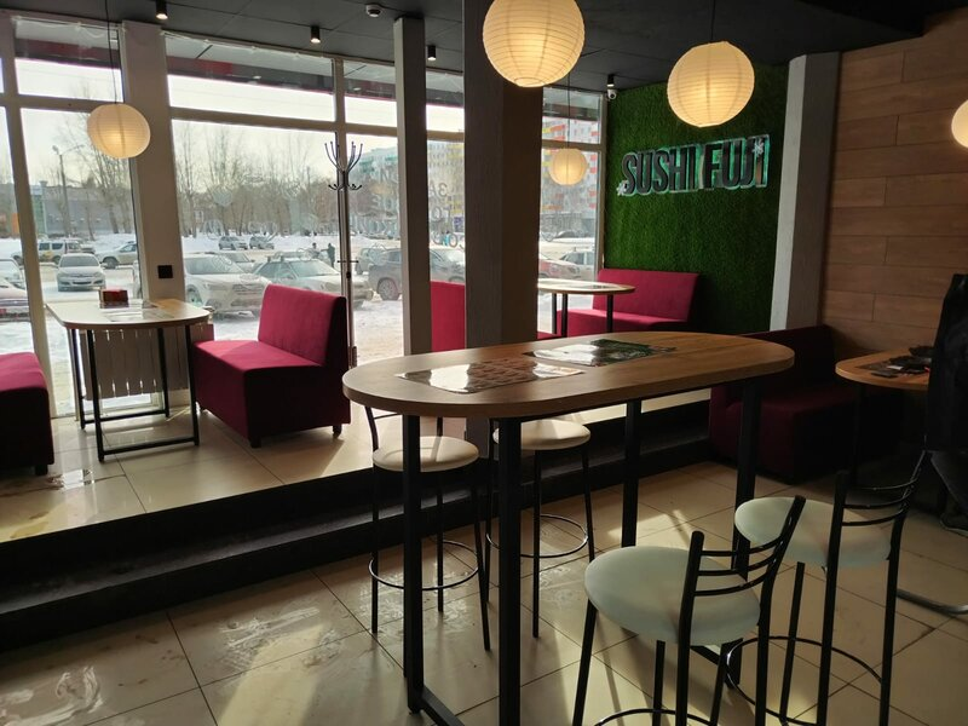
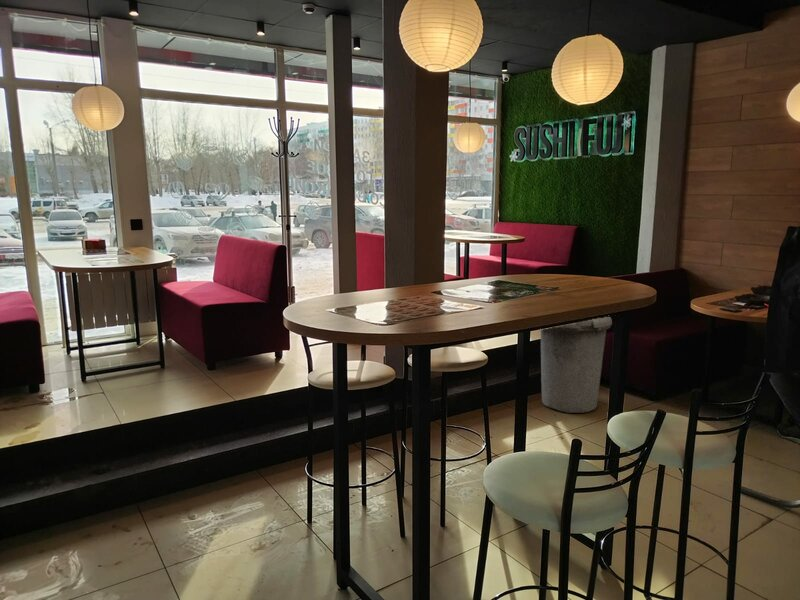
+ trash can [539,316,613,414]
